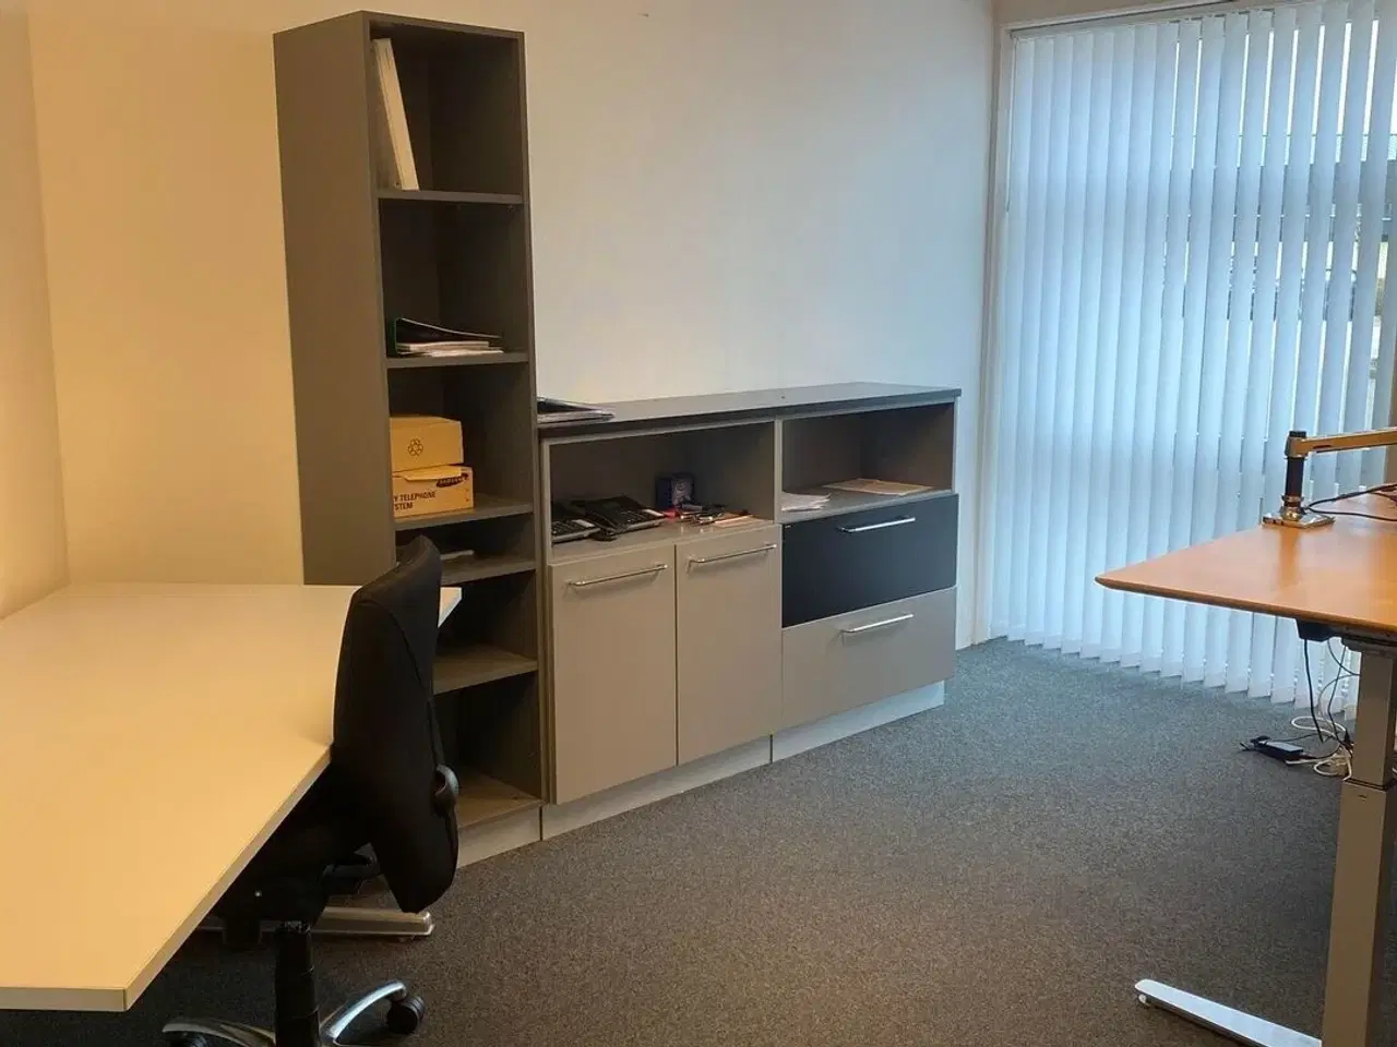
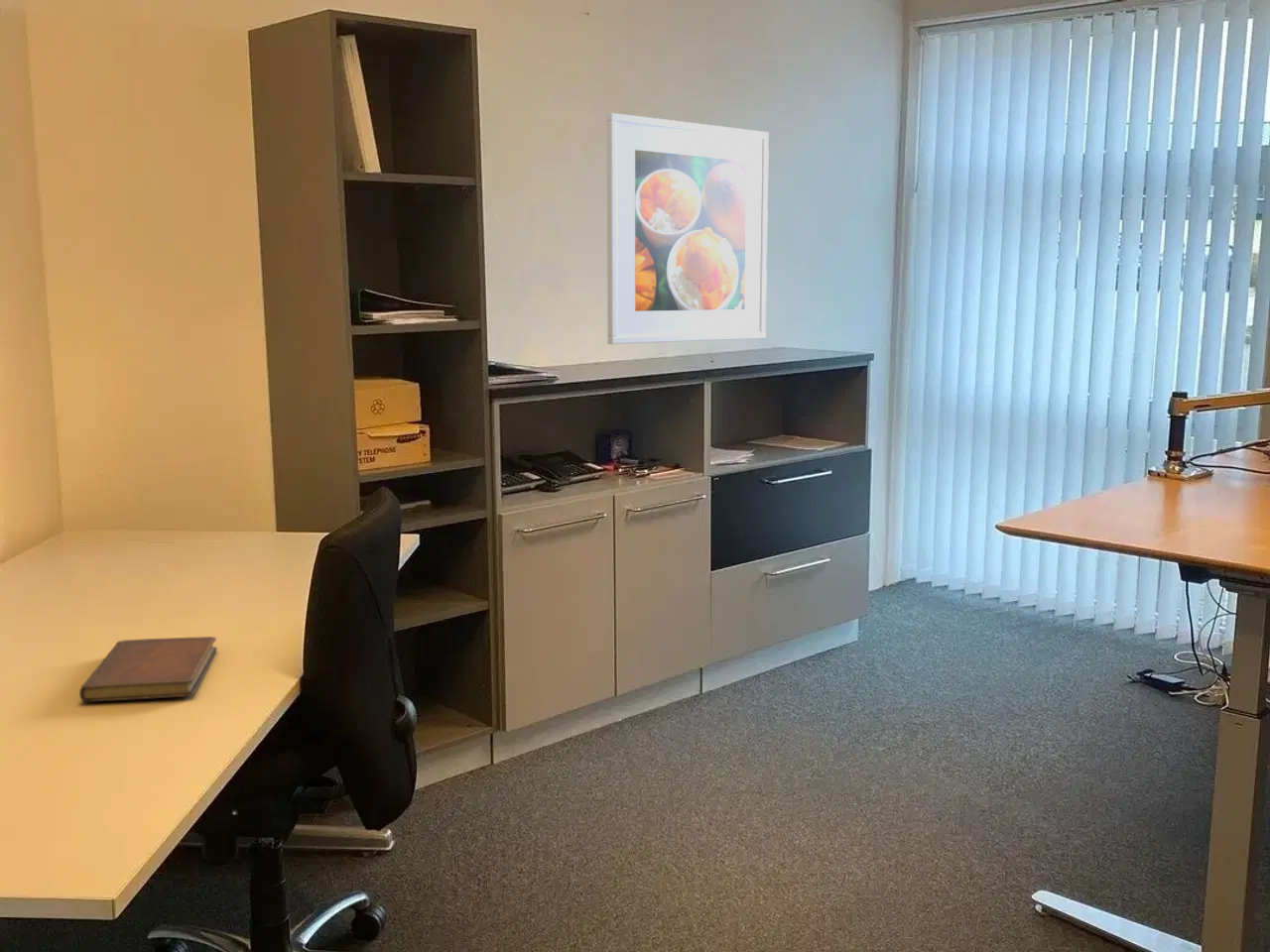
+ notebook [78,636,218,703]
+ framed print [606,112,770,345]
